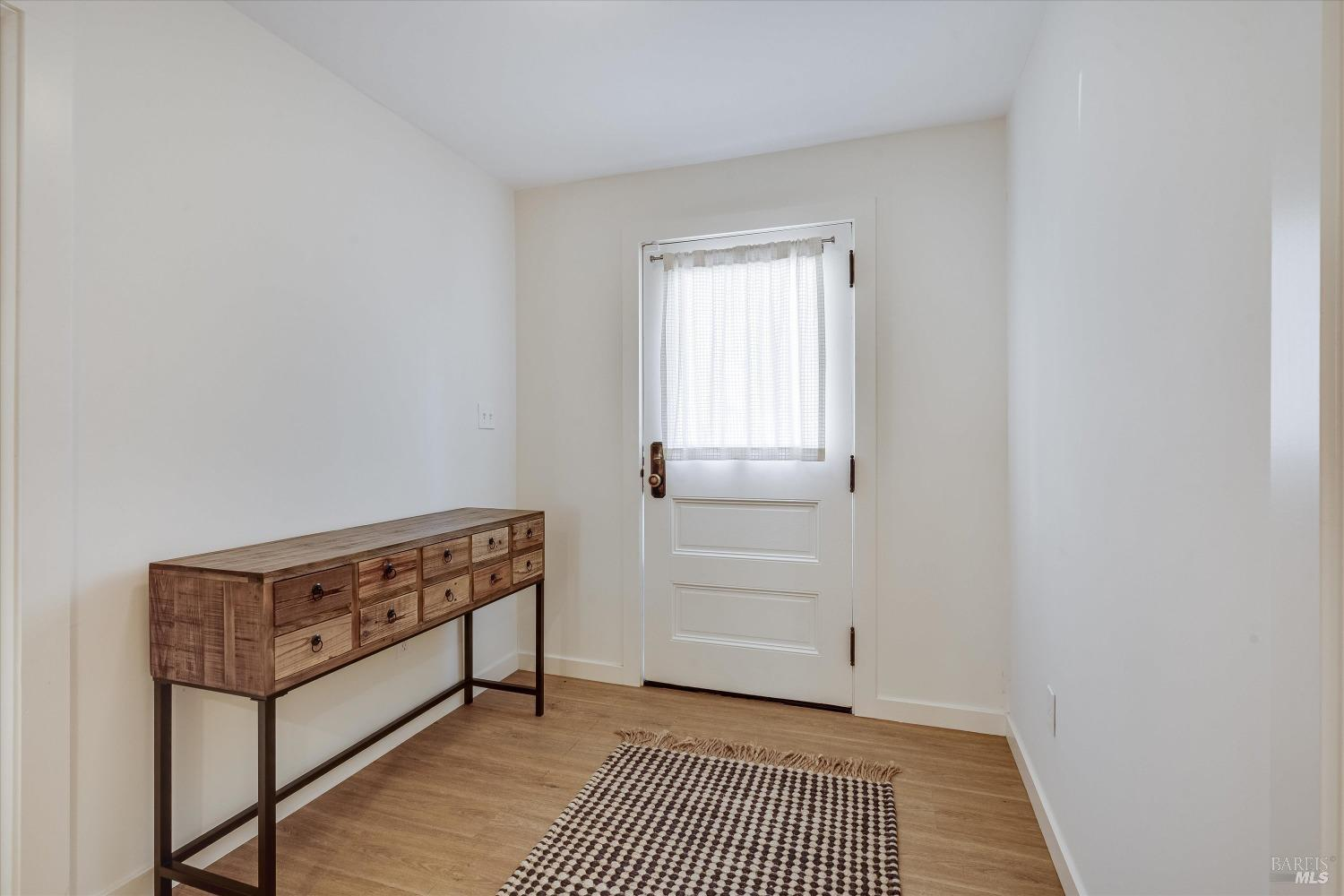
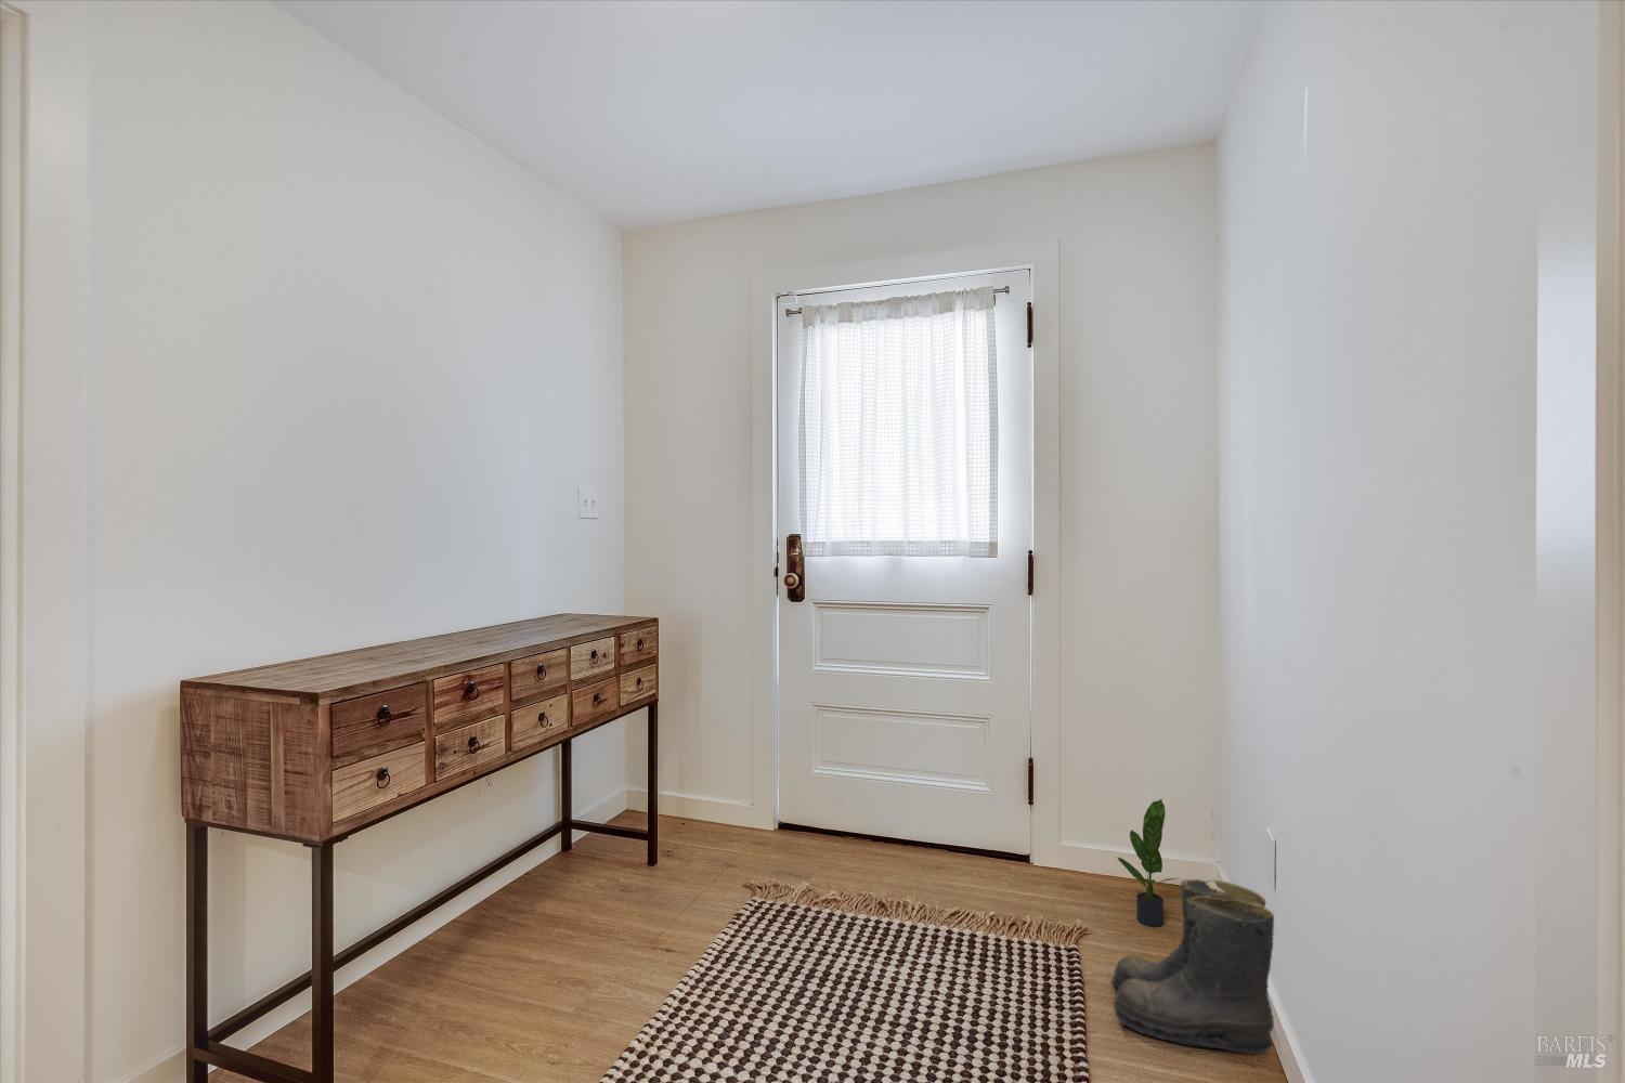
+ potted plant [1116,798,1181,927]
+ boots [1109,879,1276,1056]
